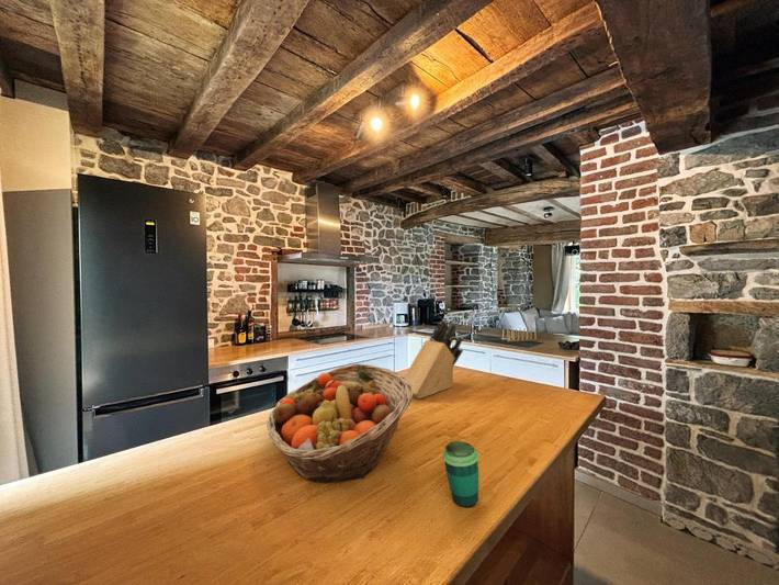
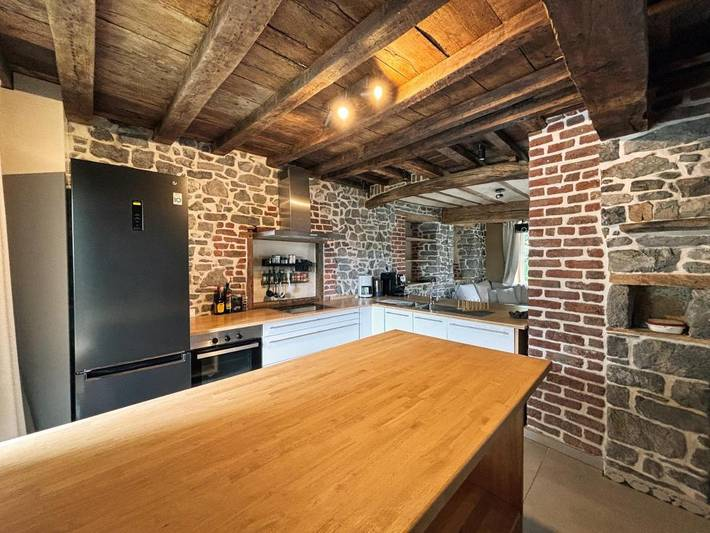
- fruit basket [266,363,414,483]
- knife block [404,318,464,400]
- cup [442,440,479,508]
